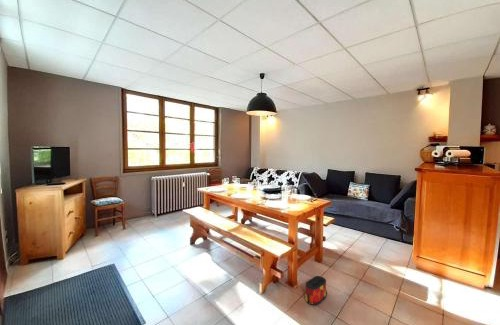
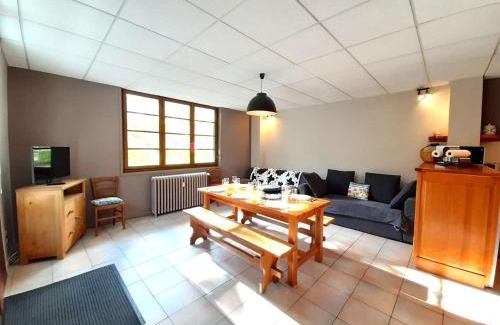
- bag [304,275,328,306]
